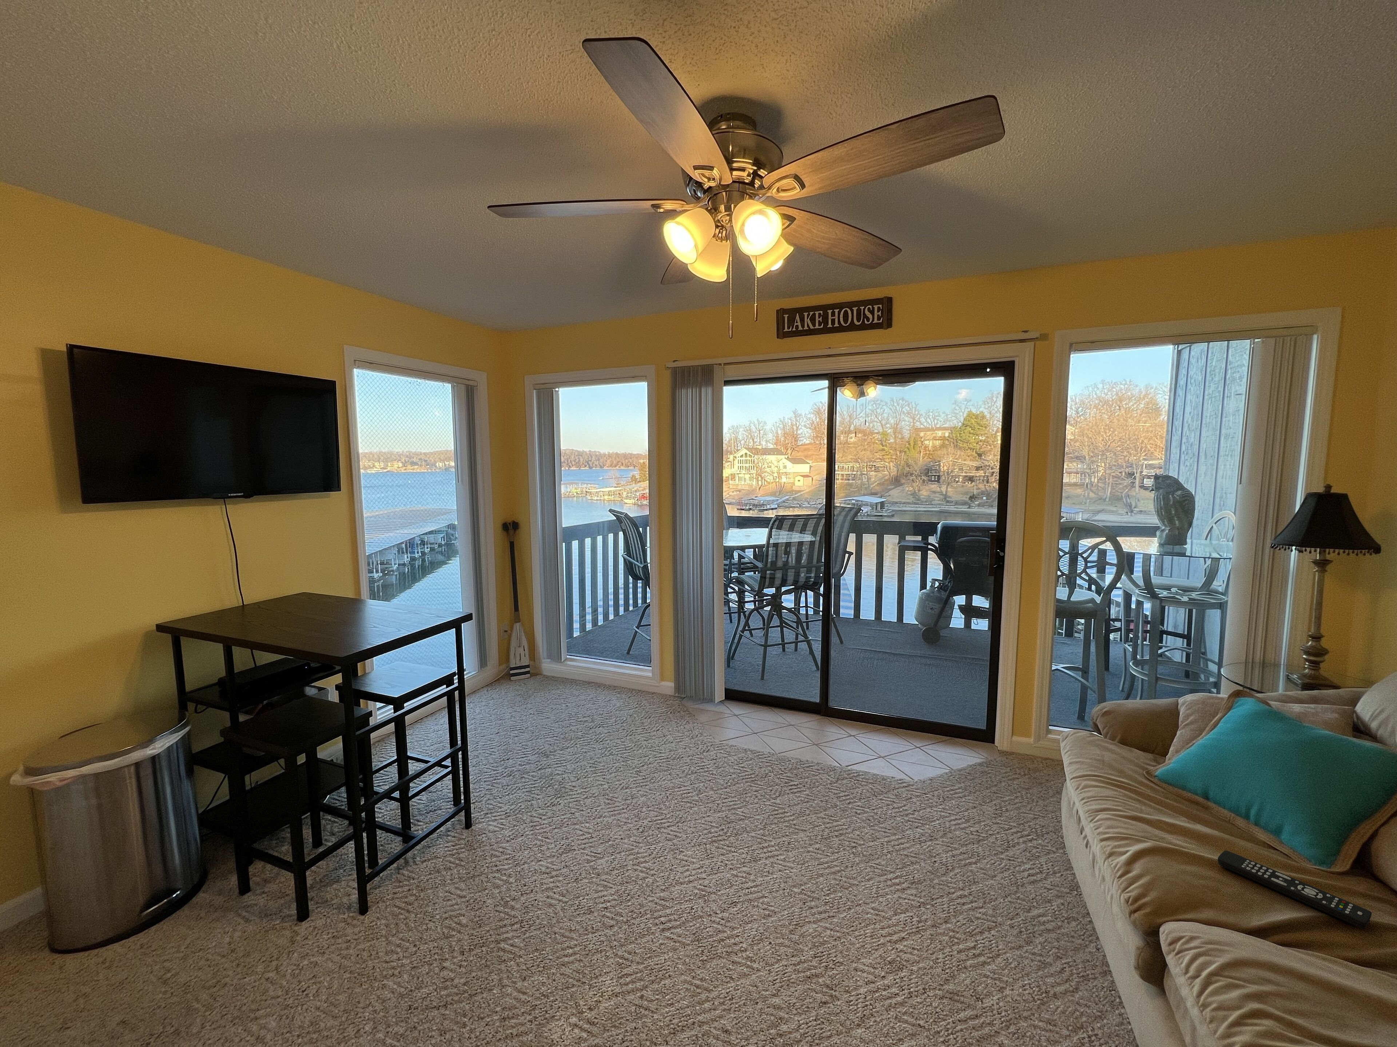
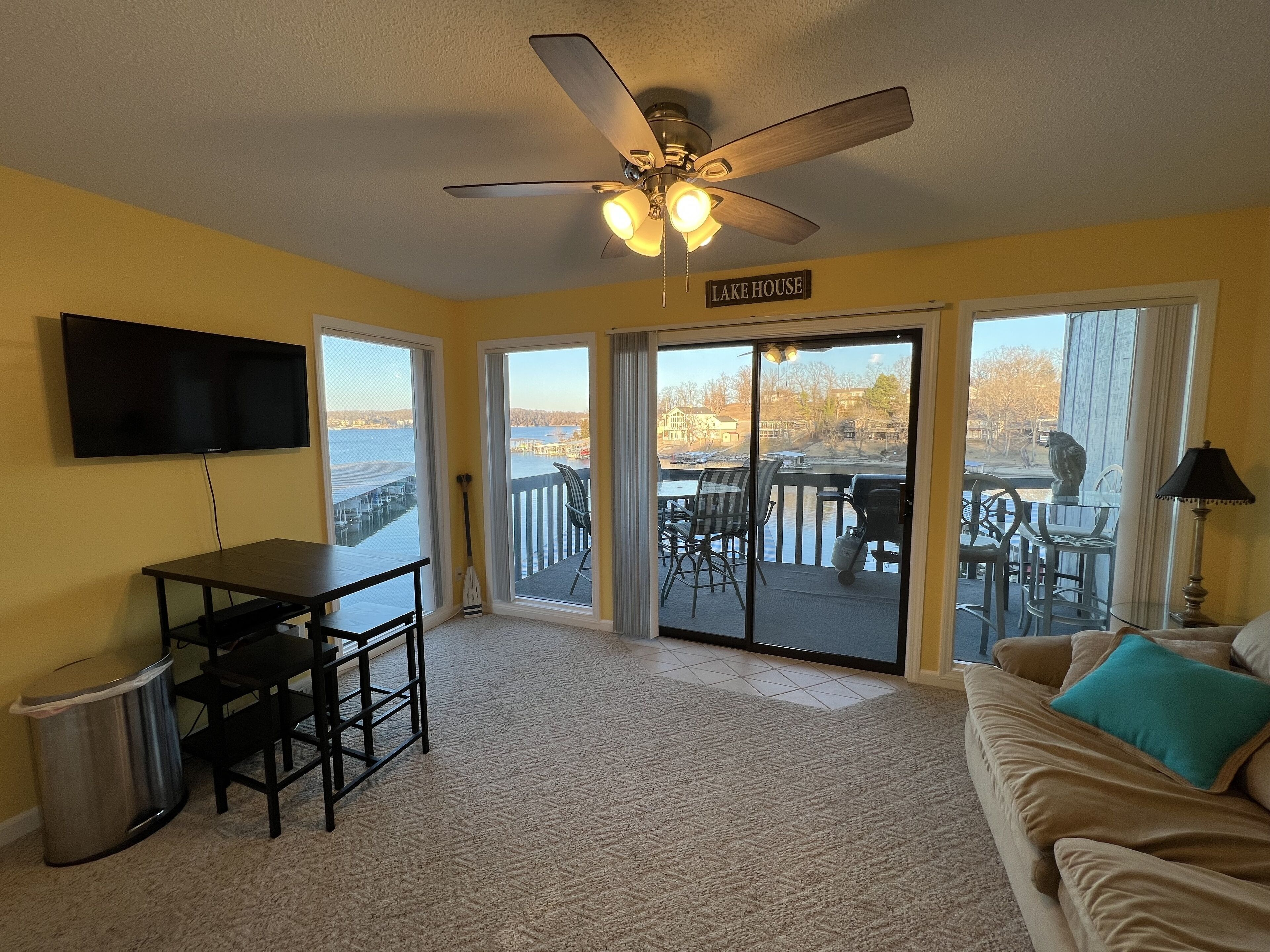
- remote control [1218,850,1372,929]
